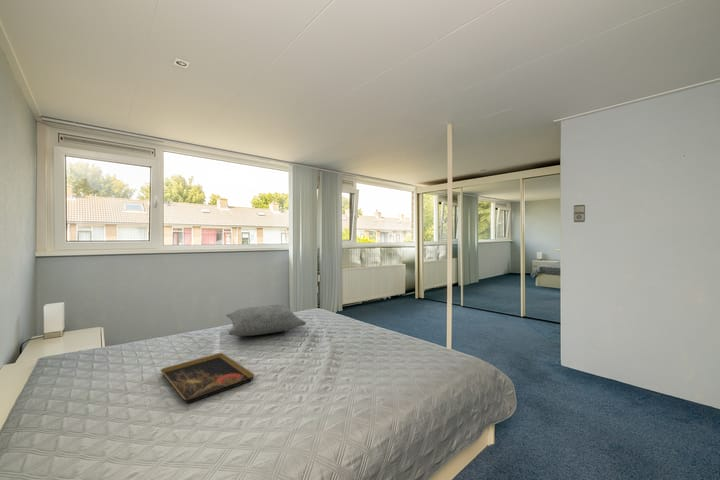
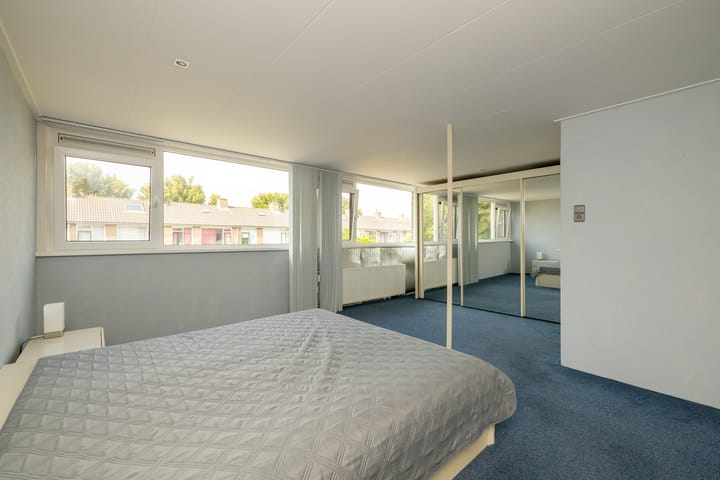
- decorative tray [159,352,256,405]
- pillow [225,304,307,337]
